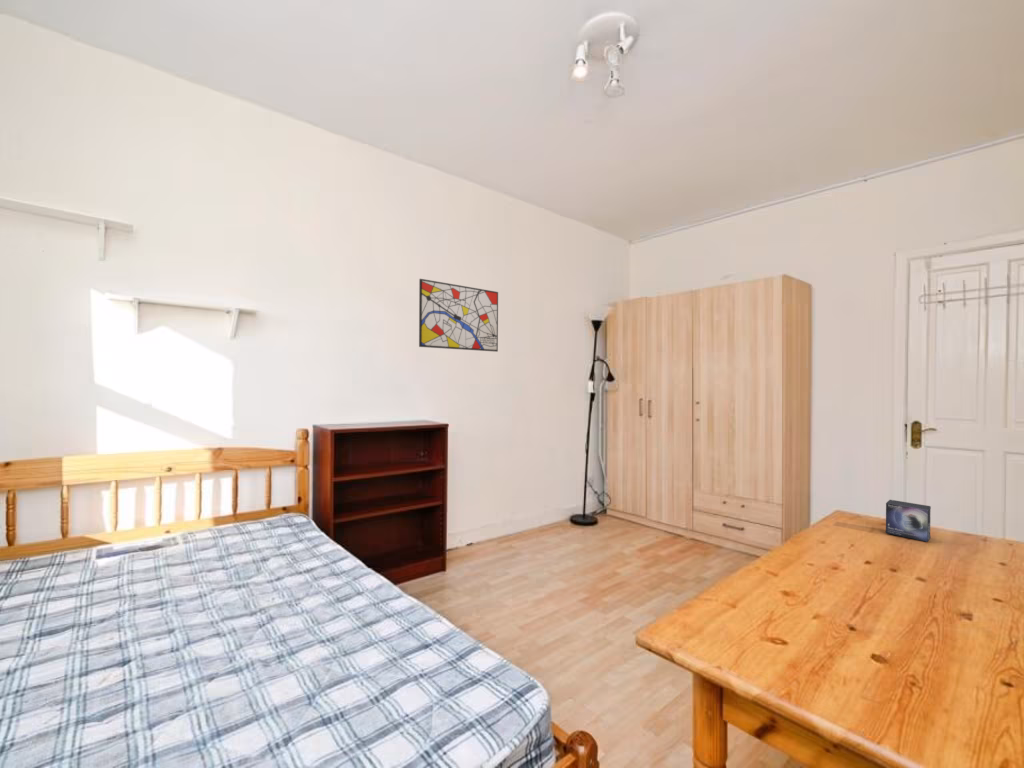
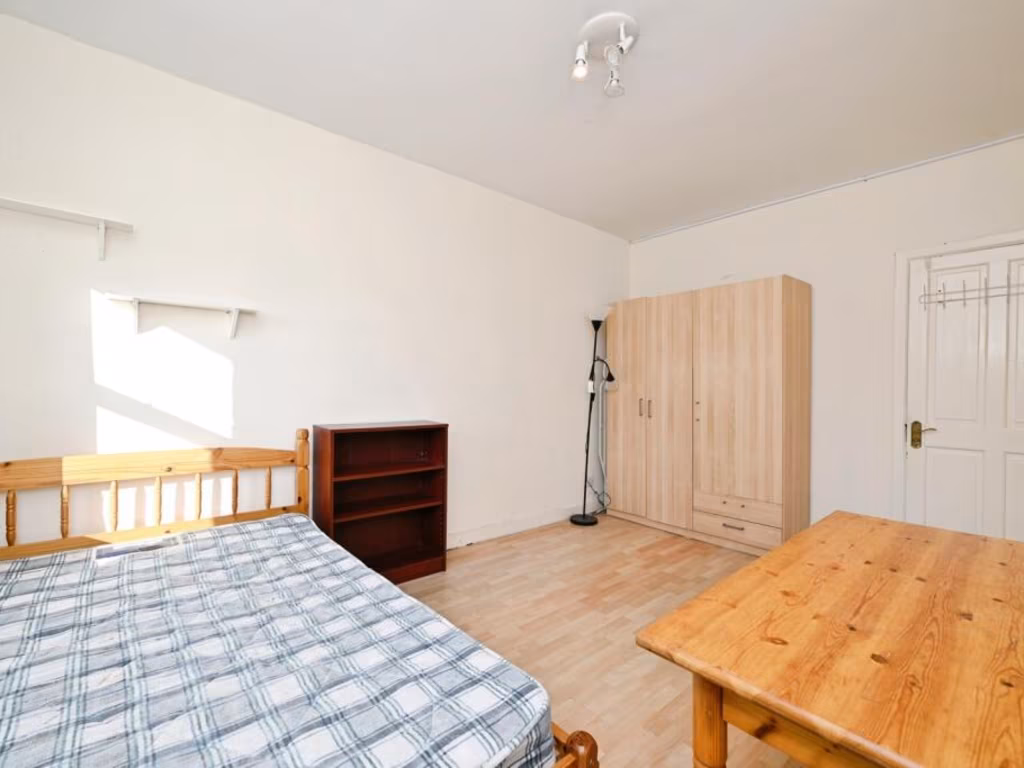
- small box [885,499,932,543]
- wall art [418,278,499,353]
